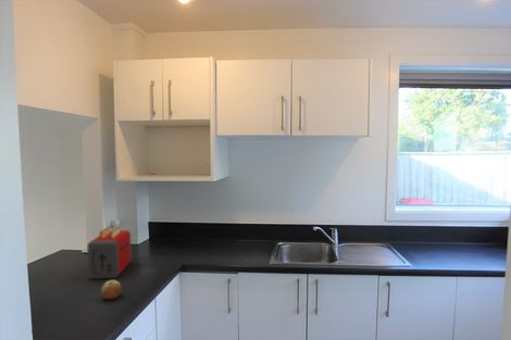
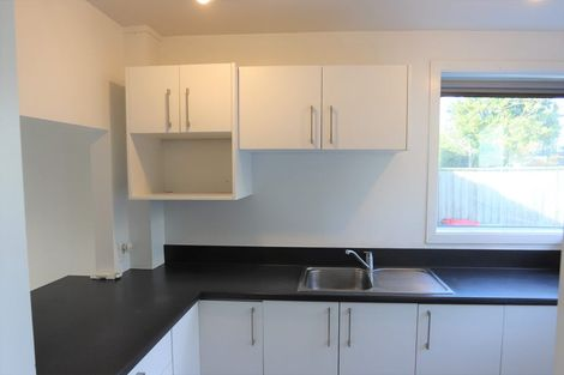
- toaster [86,225,133,280]
- apple [100,279,123,300]
